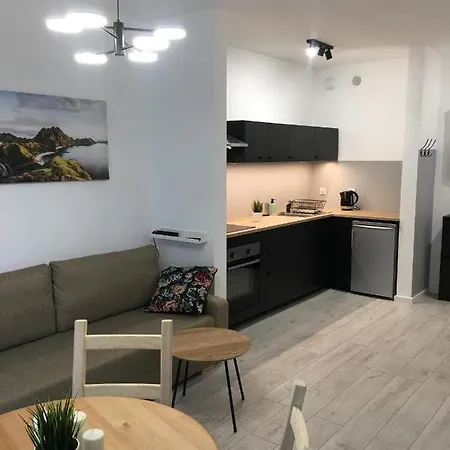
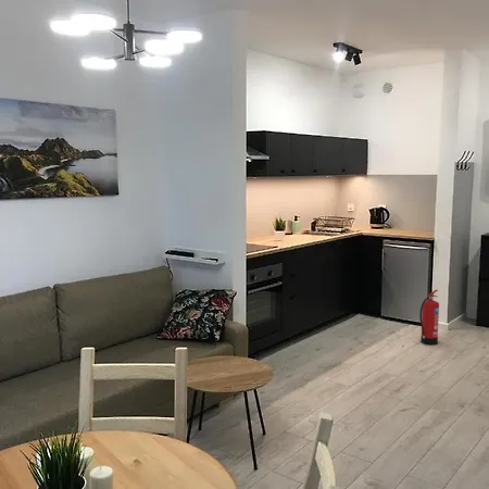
+ fire extinguisher [418,289,440,346]
